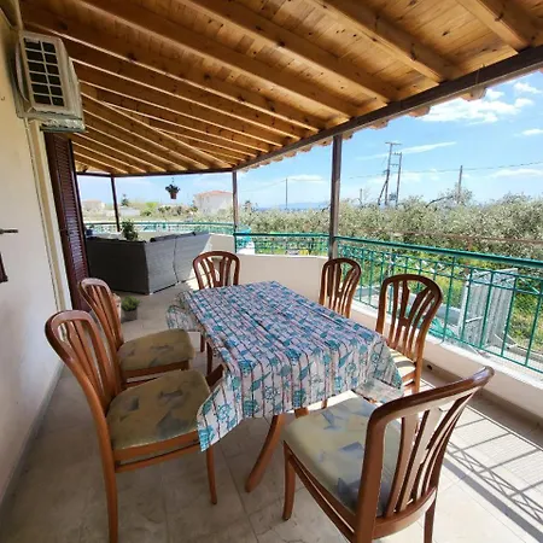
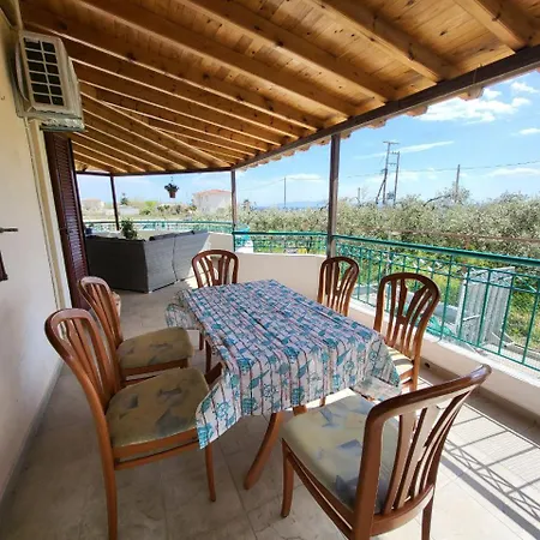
- potted plant [119,293,142,321]
